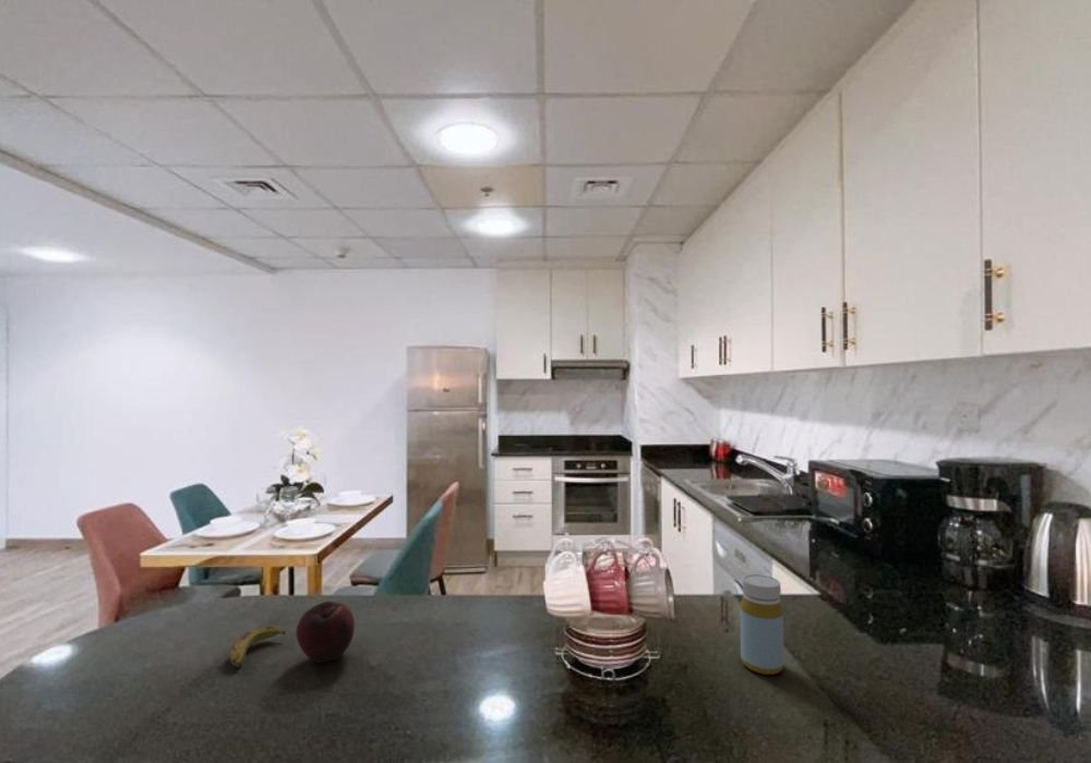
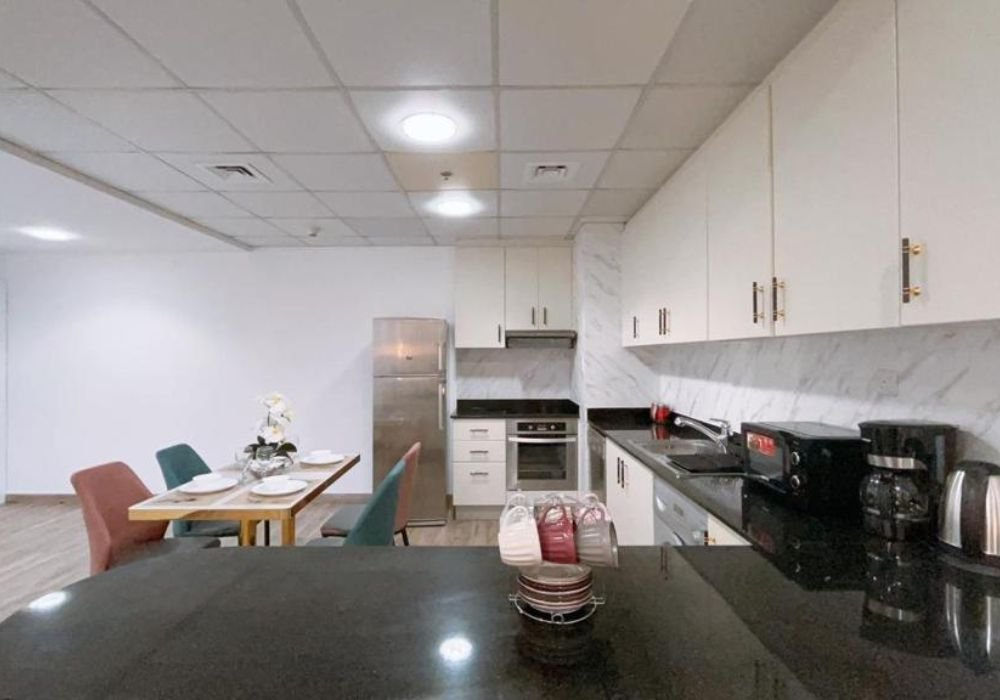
- fruit [295,601,356,664]
- banana [229,625,287,669]
- bottle [740,573,784,676]
